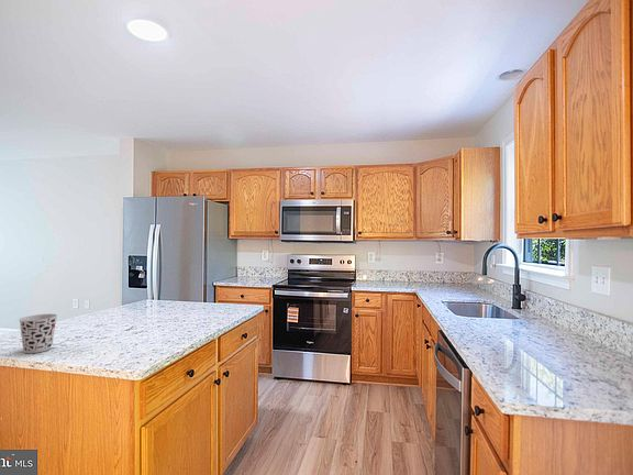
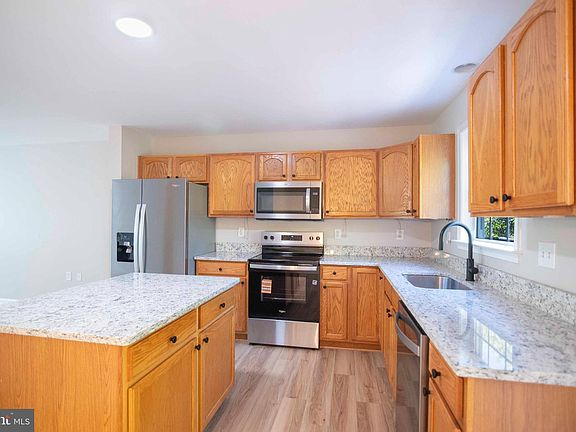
- cup [18,313,58,354]
